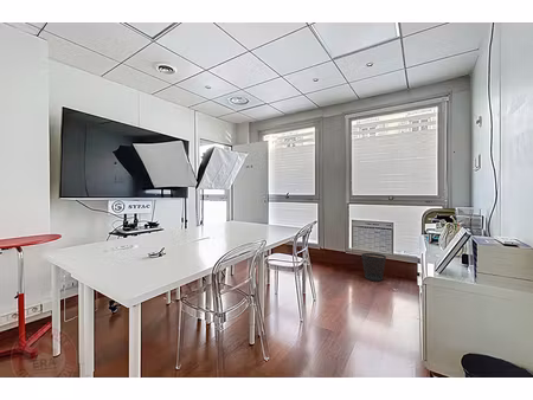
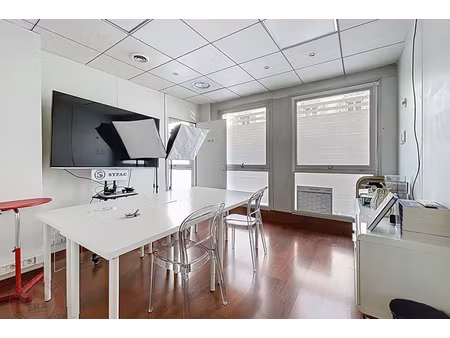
- wastebasket [360,252,387,282]
